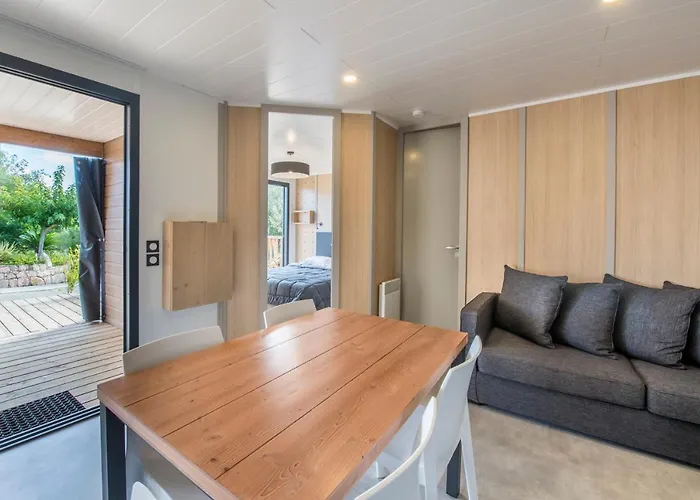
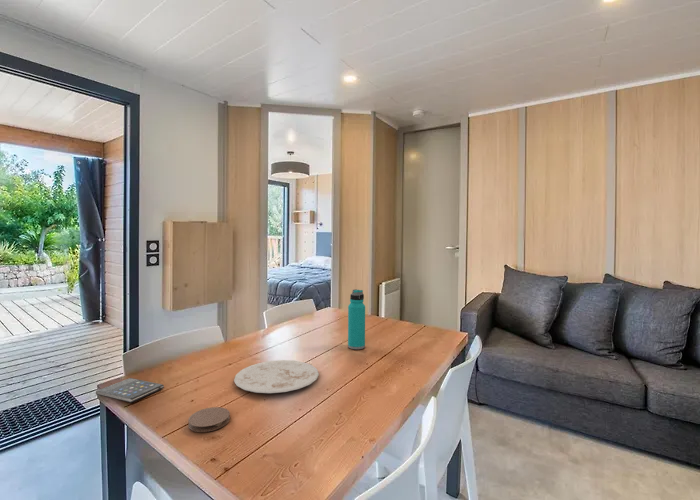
+ smartphone [95,377,165,404]
+ coaster [187,406,231,433]
+ plate [233,359,320,394]
+ water bottle [347,288,366,350]
